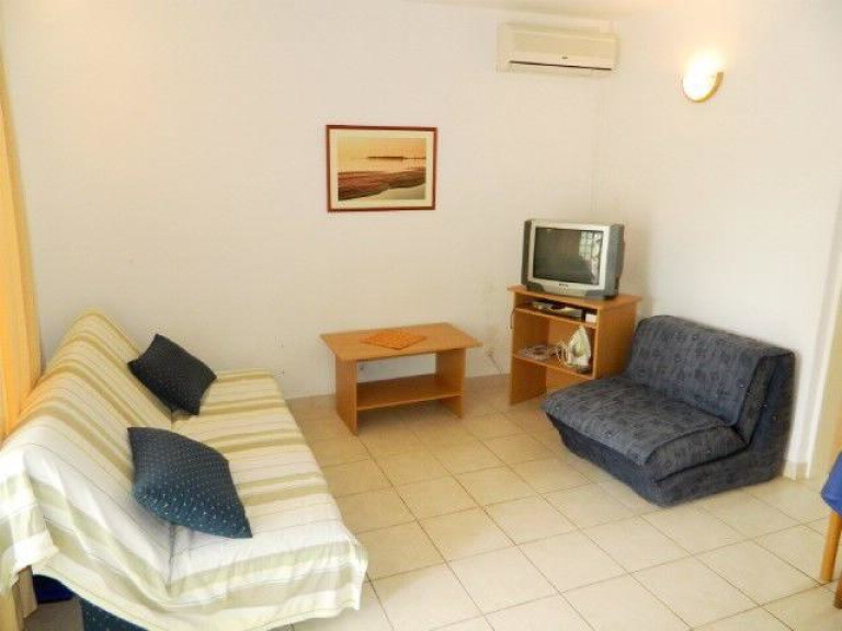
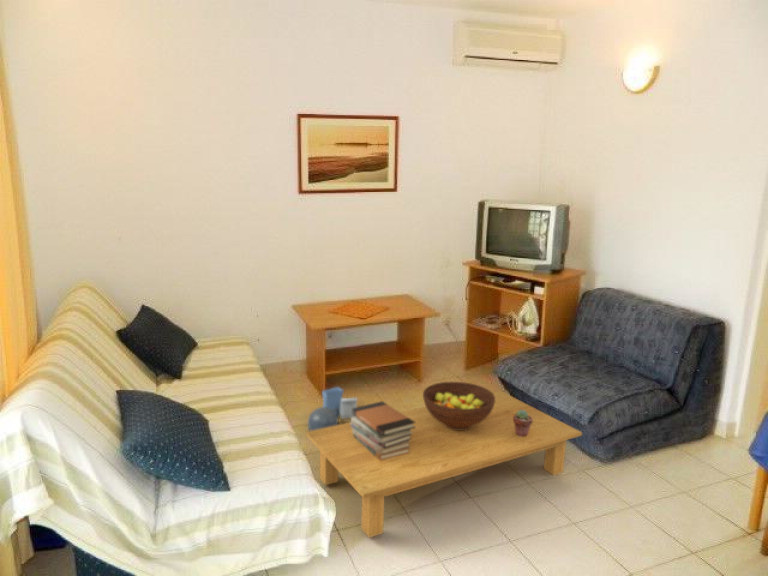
+ coffee table [305,390,583,539]
+ potted succulent [513,410,533,437]
+ shopping bag [307,386,358,431]
+ book stack [350,400,416,460]
+ fruit bowl [422,381,495,430]
